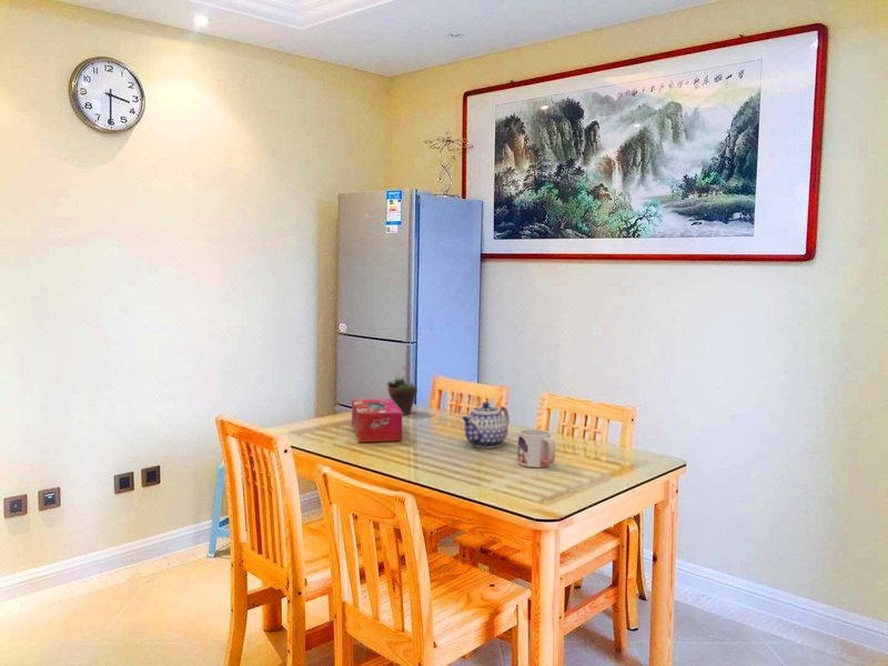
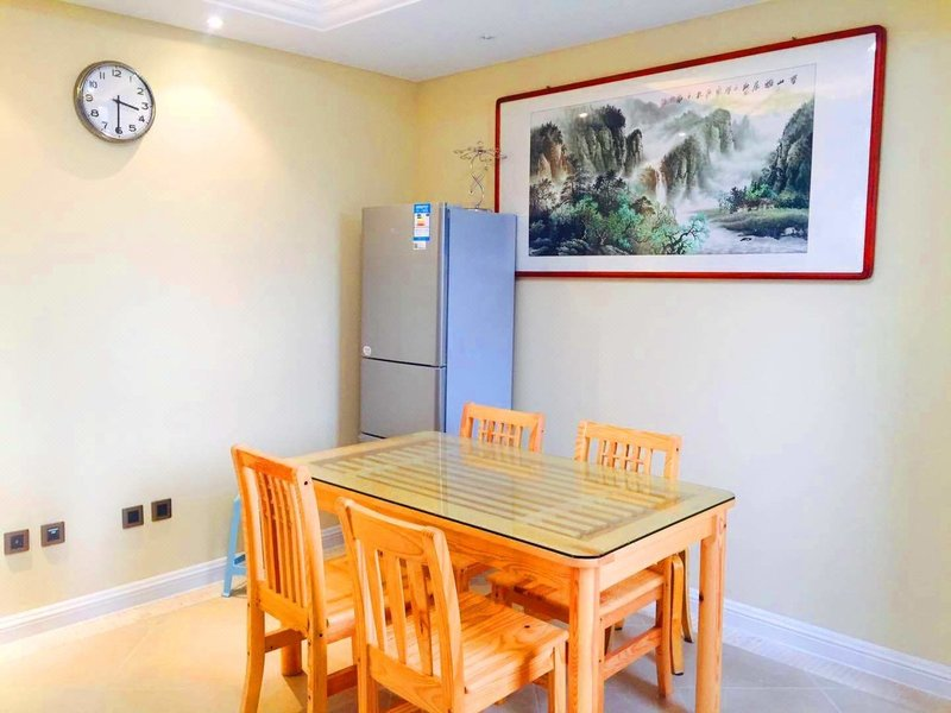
- succulent plant [386,365,418,415]
- teapot [461,401,511,448]
- tissue box [351,397,403,443]
- mug [516,428,556,468]
